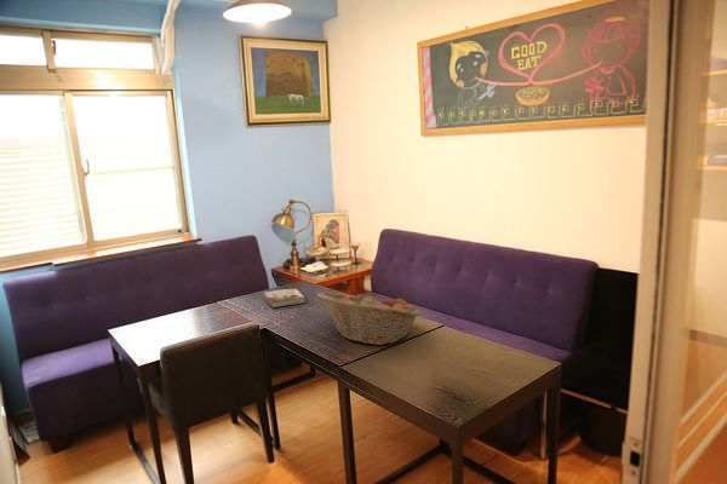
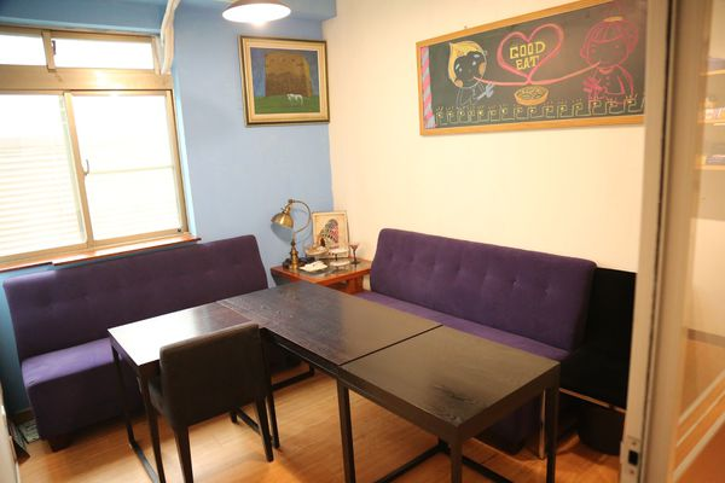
- book [263,287,307,309]
- fruit basket [315,290,422,346]
